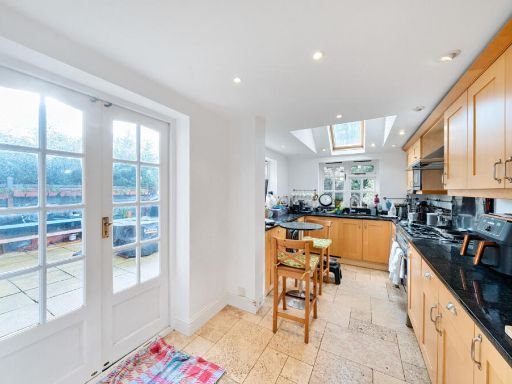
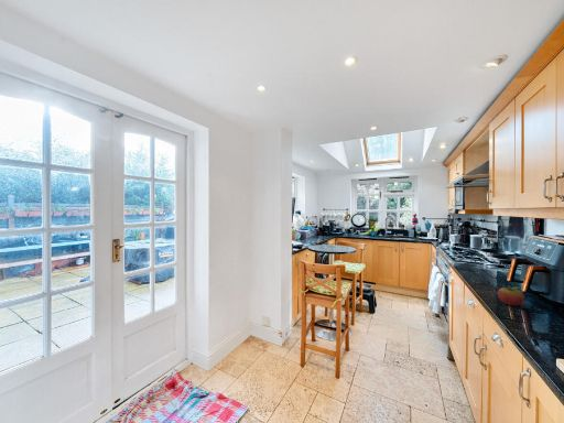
+ fruit [497,285,525,307]
